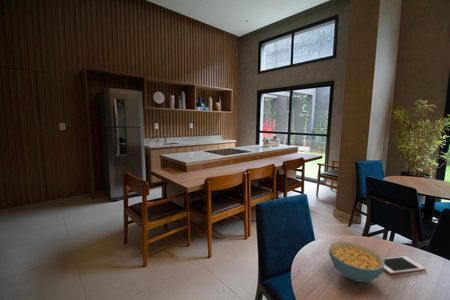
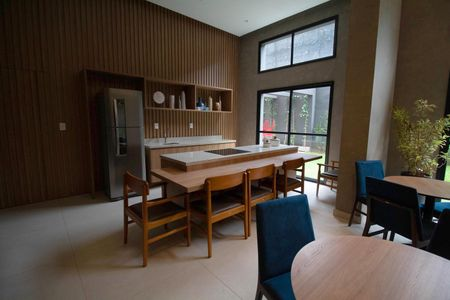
- cereal bowl [328,240,385,283]
- cell phone [383,255,426,275]
